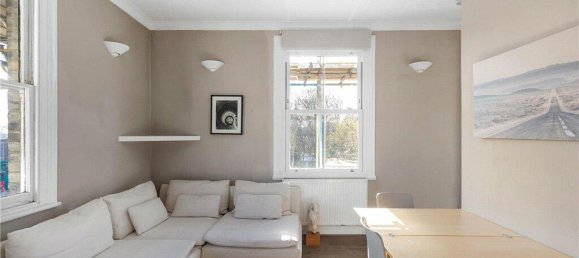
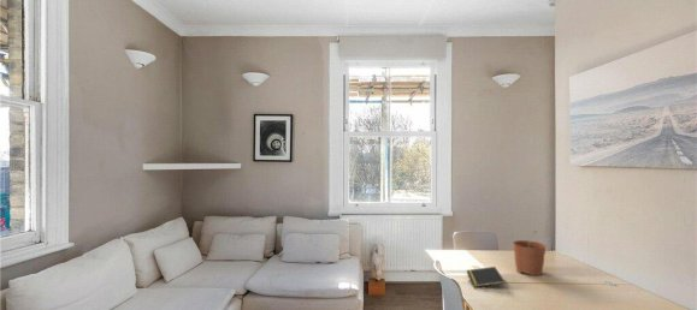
+ notepad [466,266,506,288]
+ plant pot [512,229,547,276]
